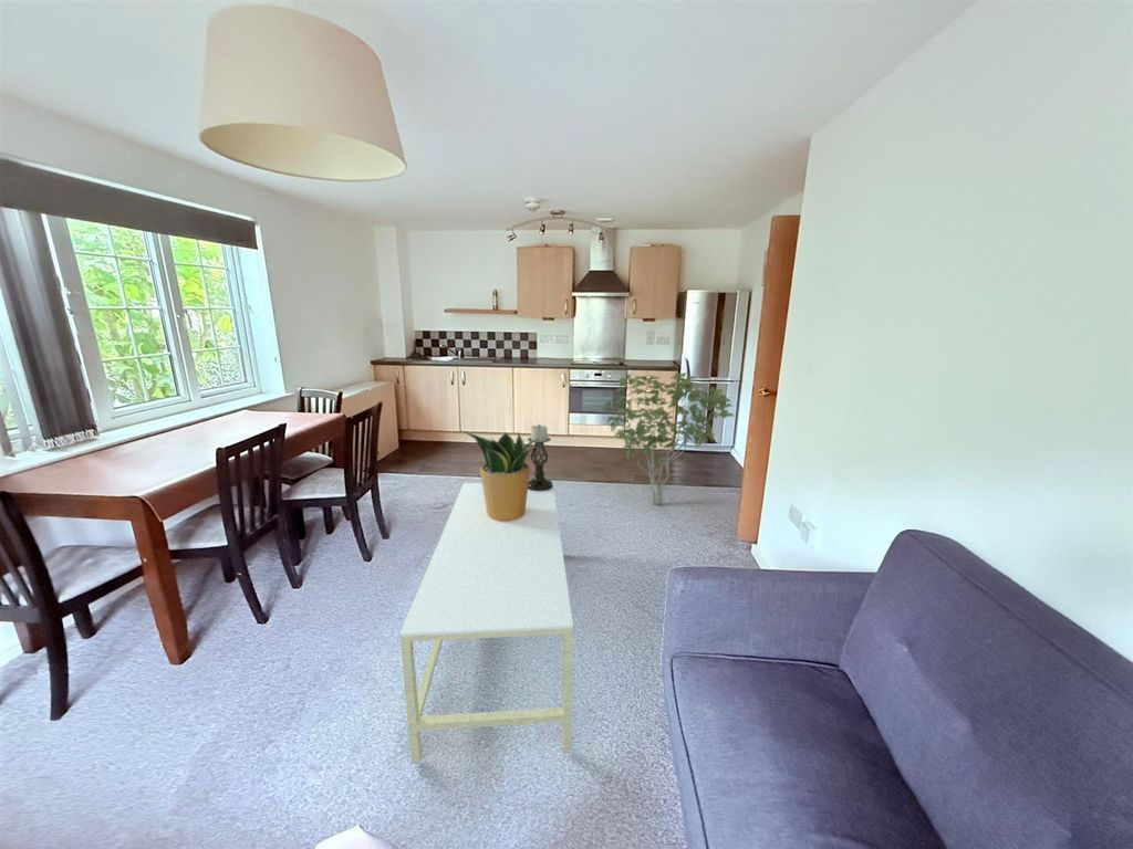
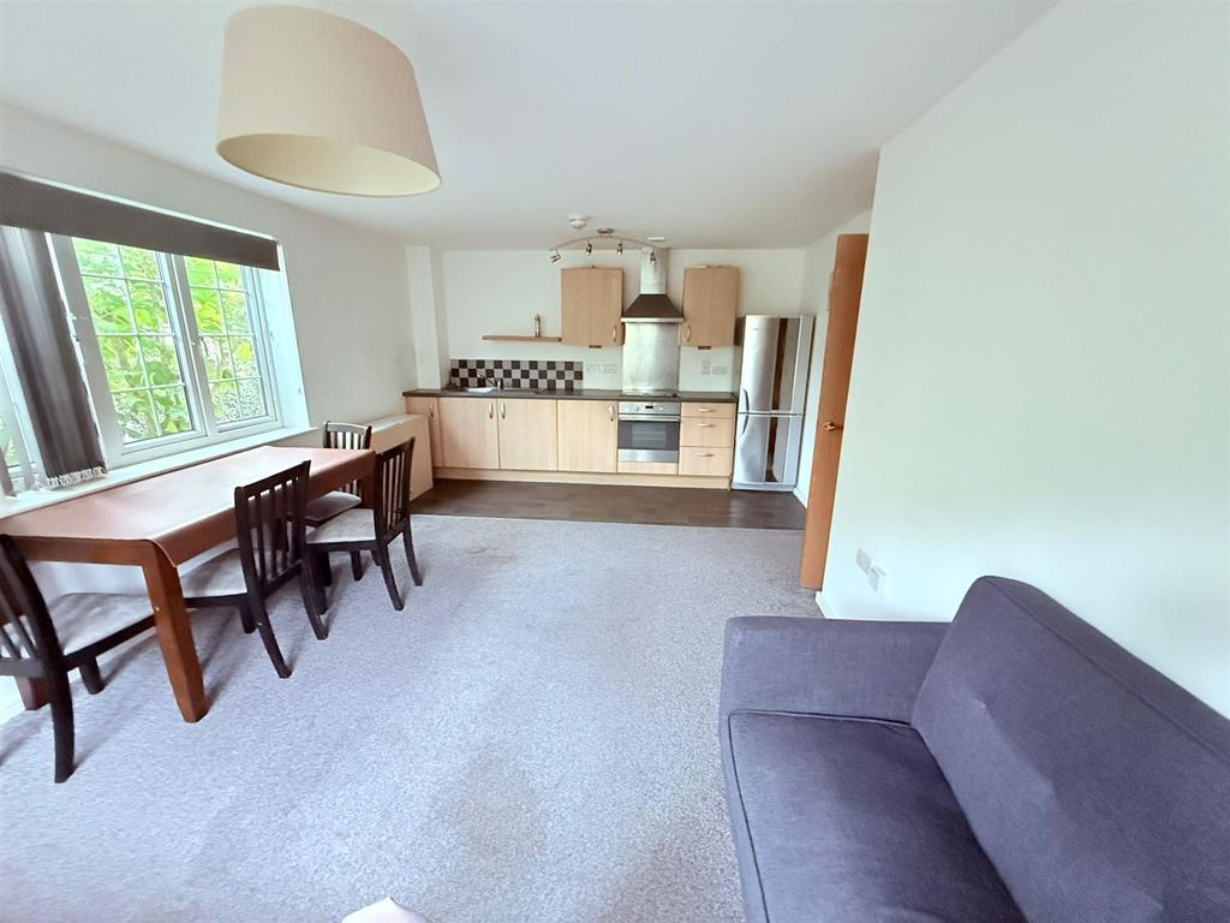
- potted plant [464,431,542,522]
- shrub [602,371,736,506]
- candle holder [527,423,554,492]
- coffee table [398,481,574,764]
